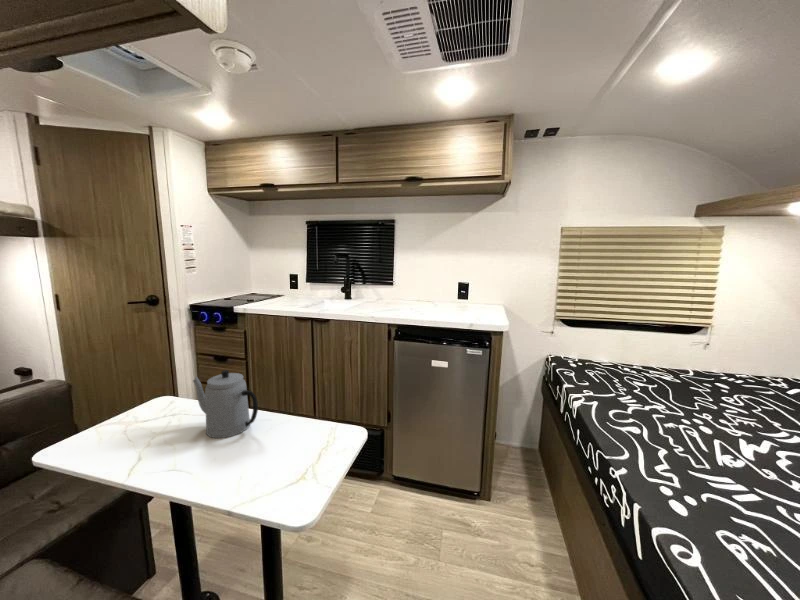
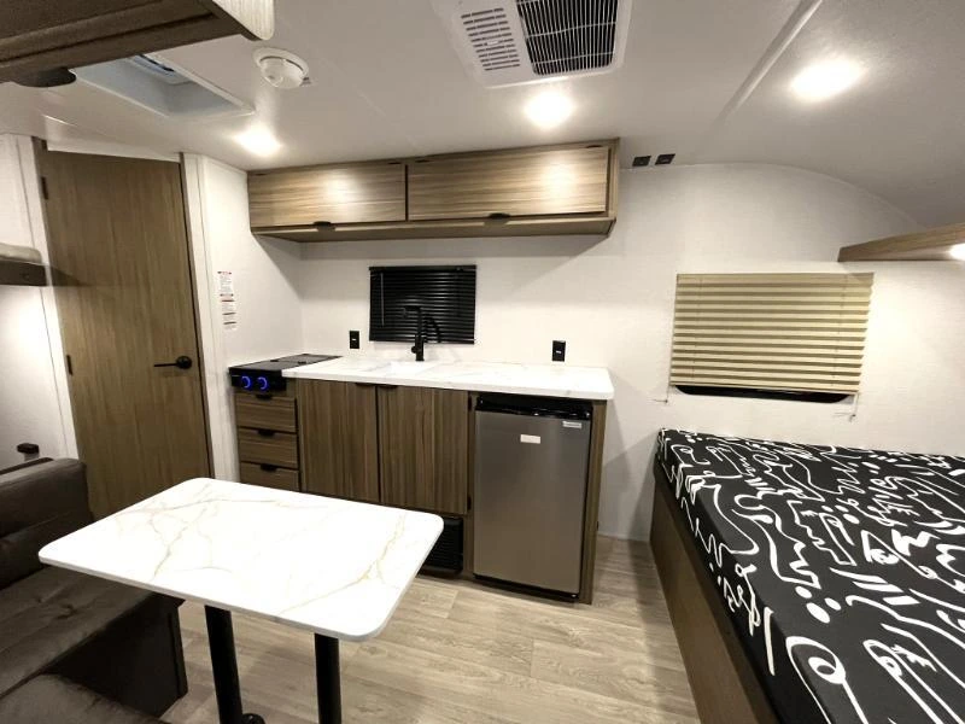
- teapot [192,369,259,439]
